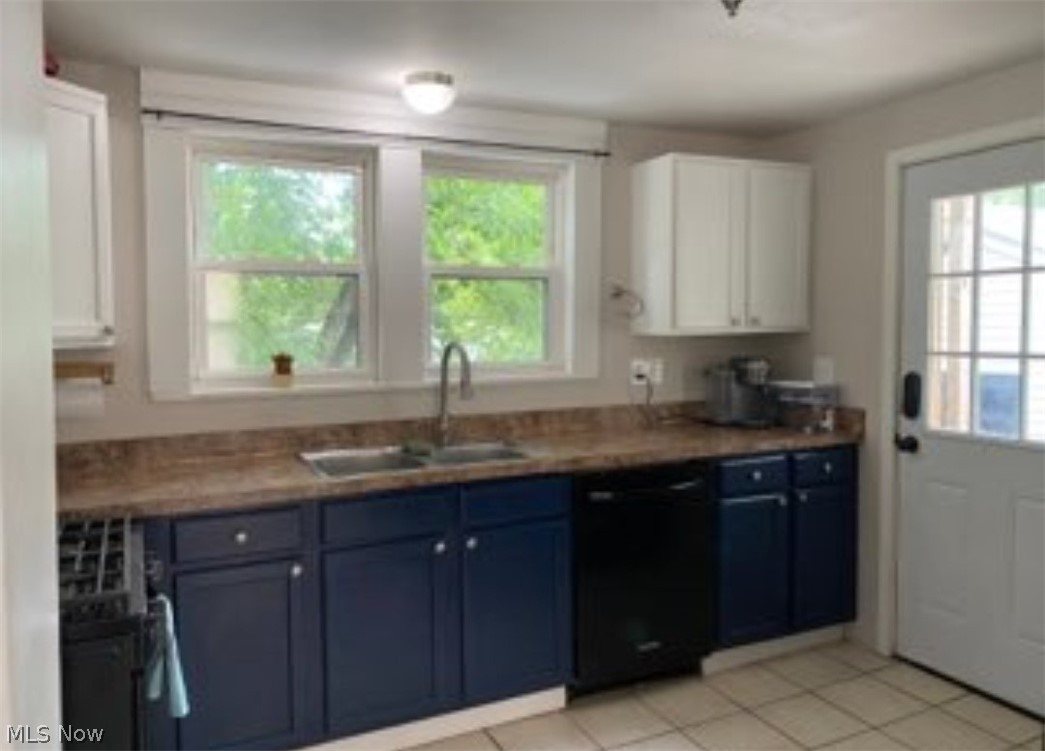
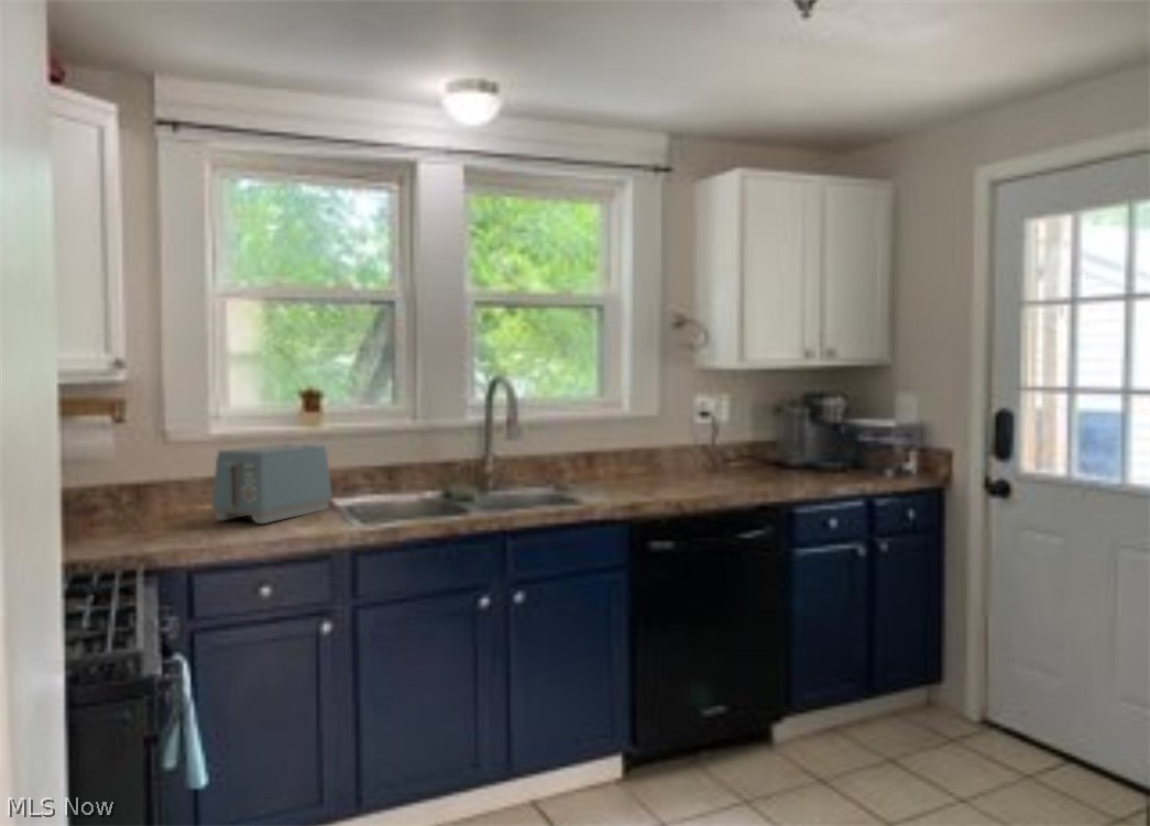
+ toaster [211,443,333,525]
